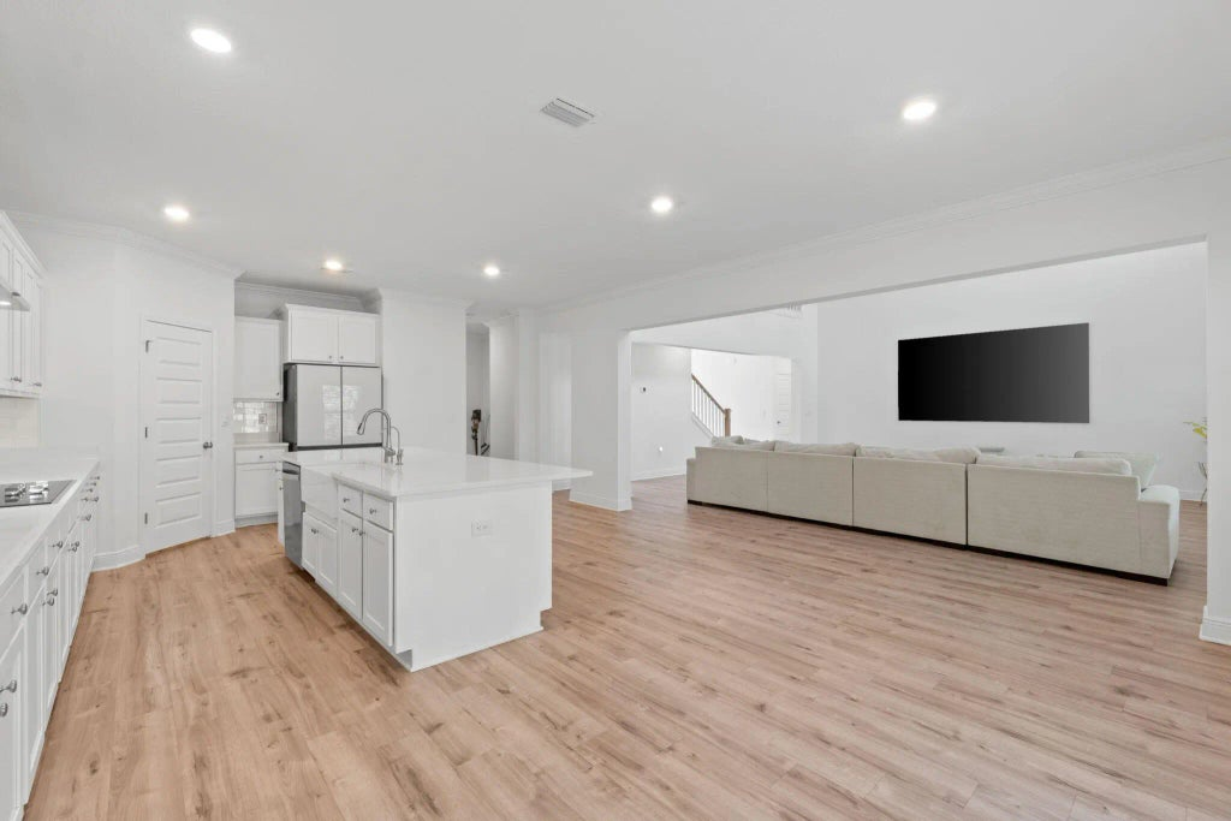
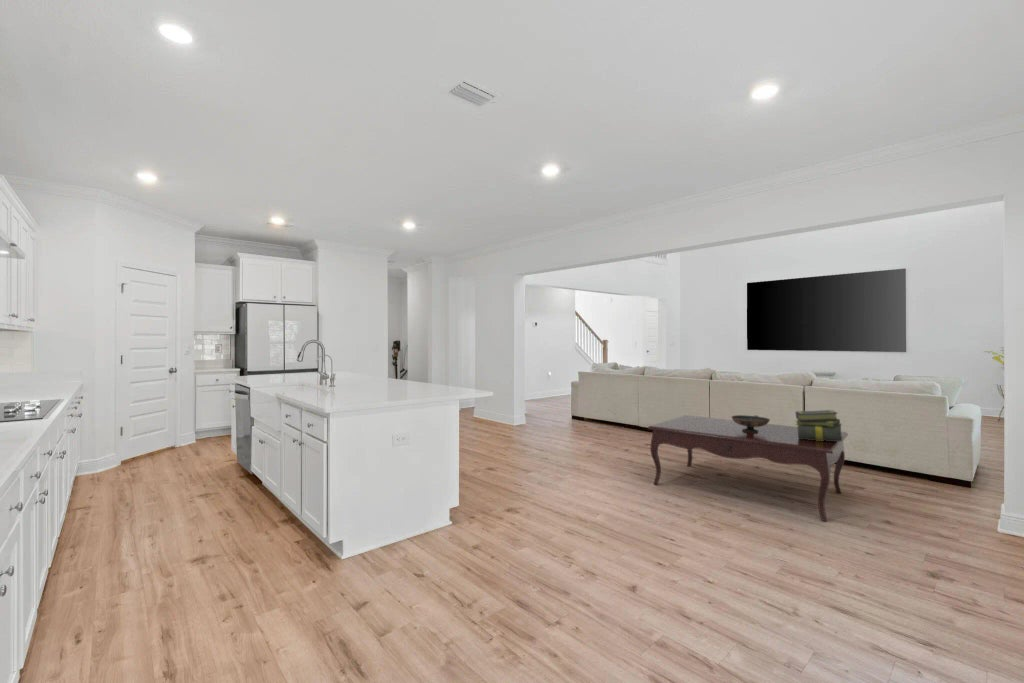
+ decorative bowl [731,414,771,433]
+ stack of books [794,409,843,441]
+ coffee table [647,414,849,522]
